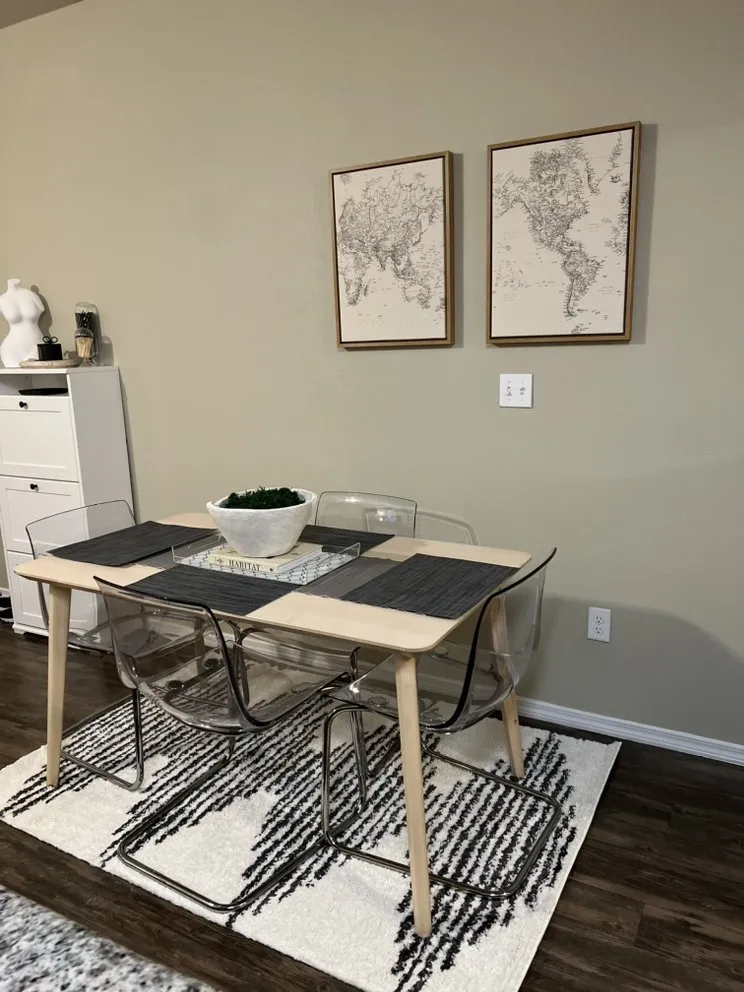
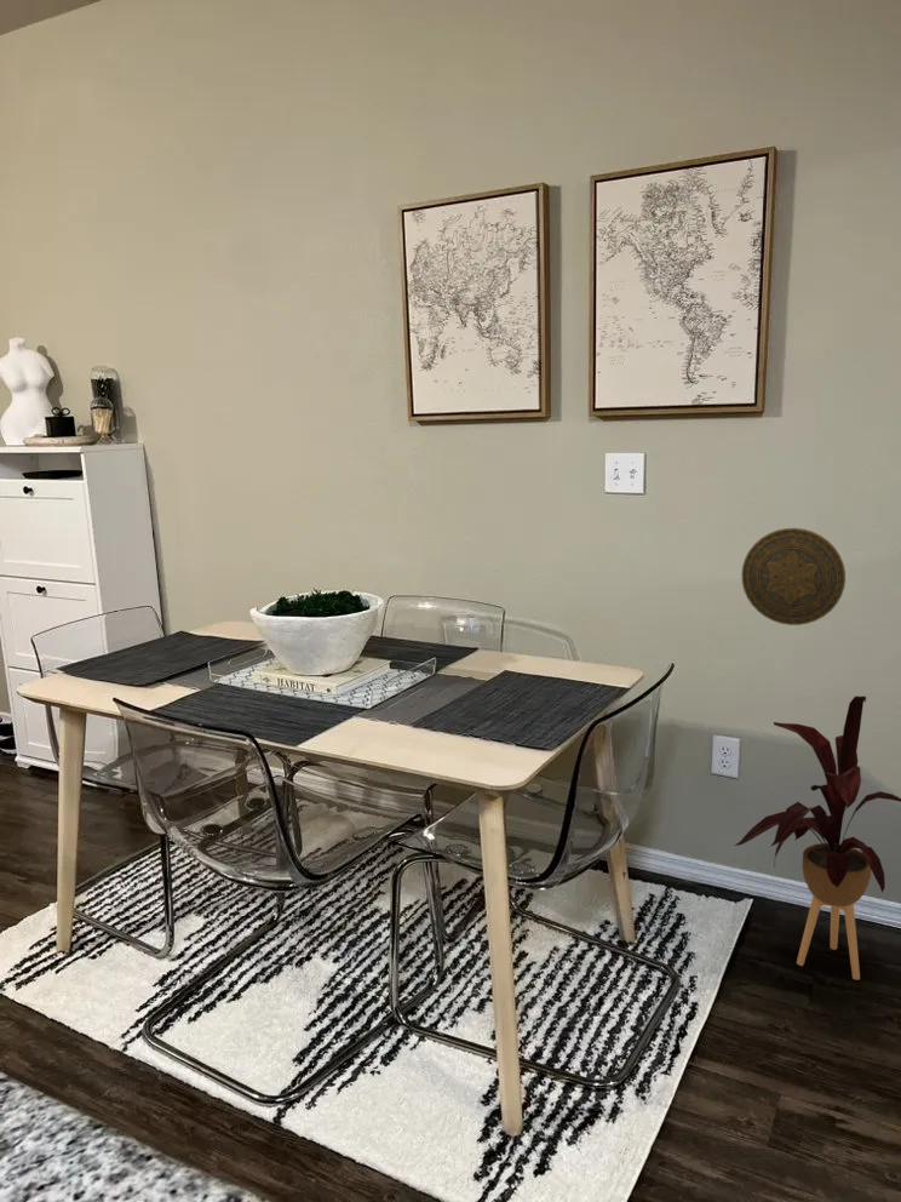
+ decorative plate [740,527,847,626]
+ house plant [734,696,901,981]
